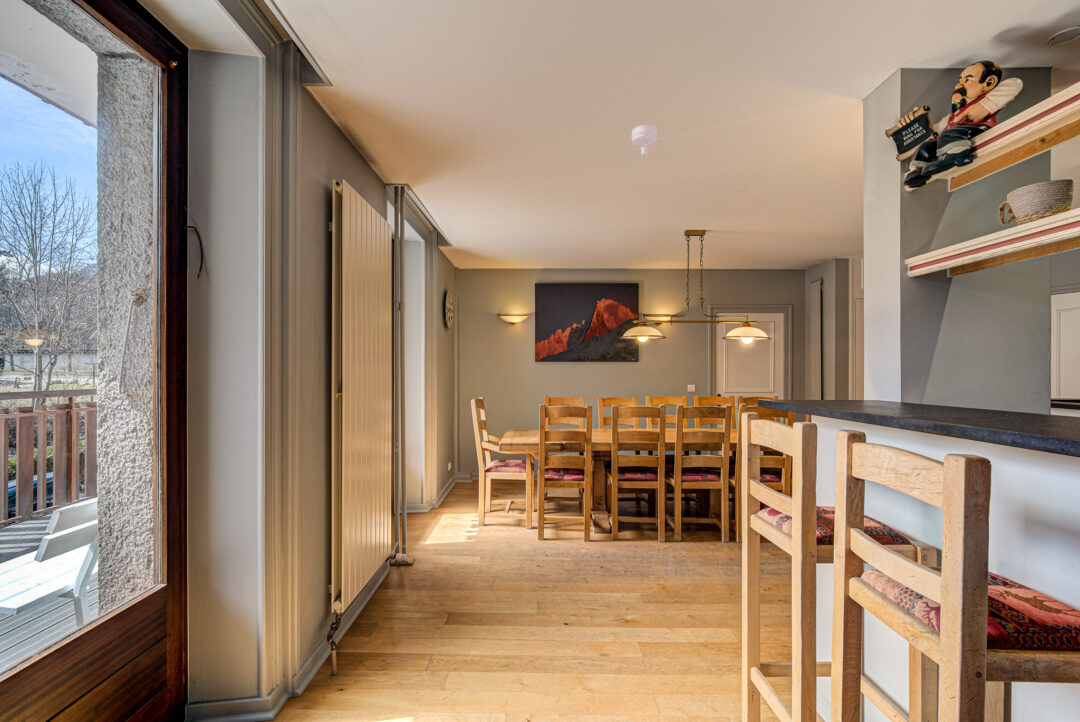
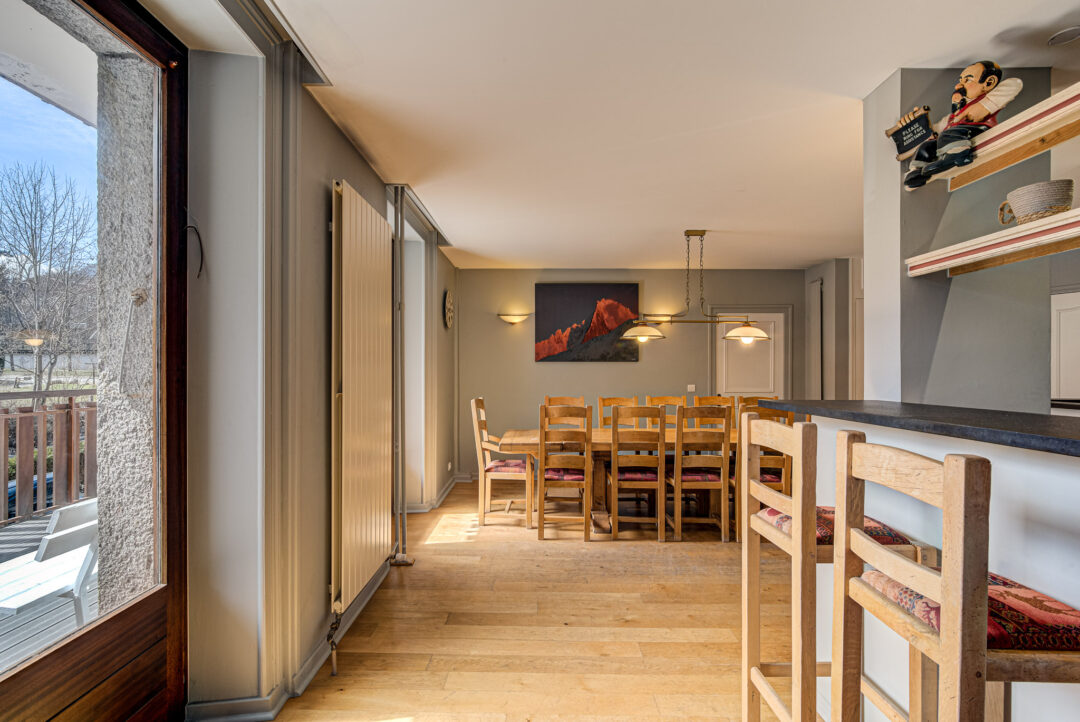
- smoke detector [631,124,658,157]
